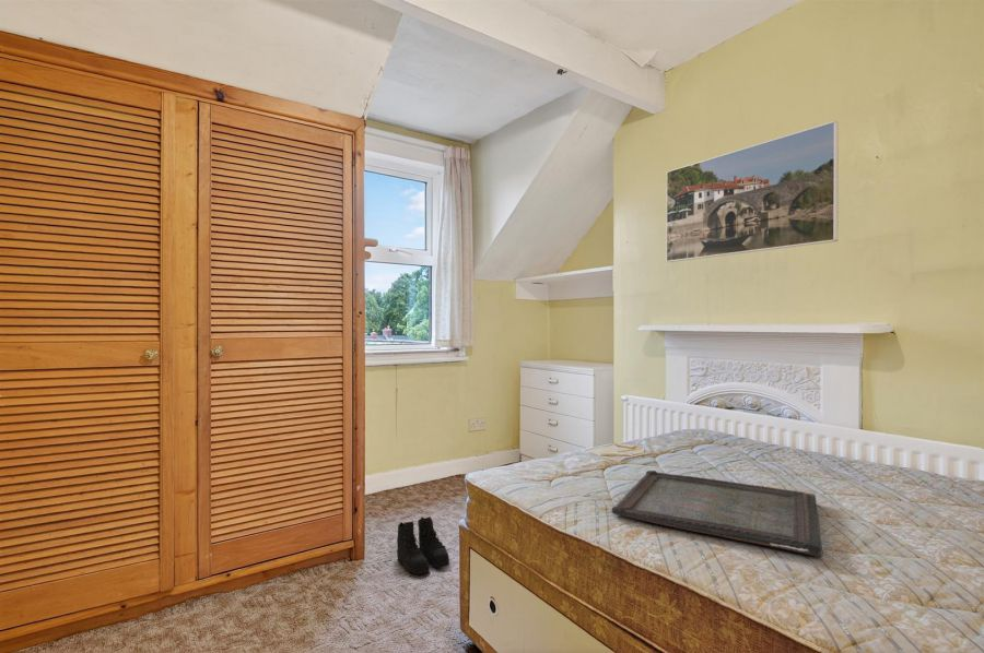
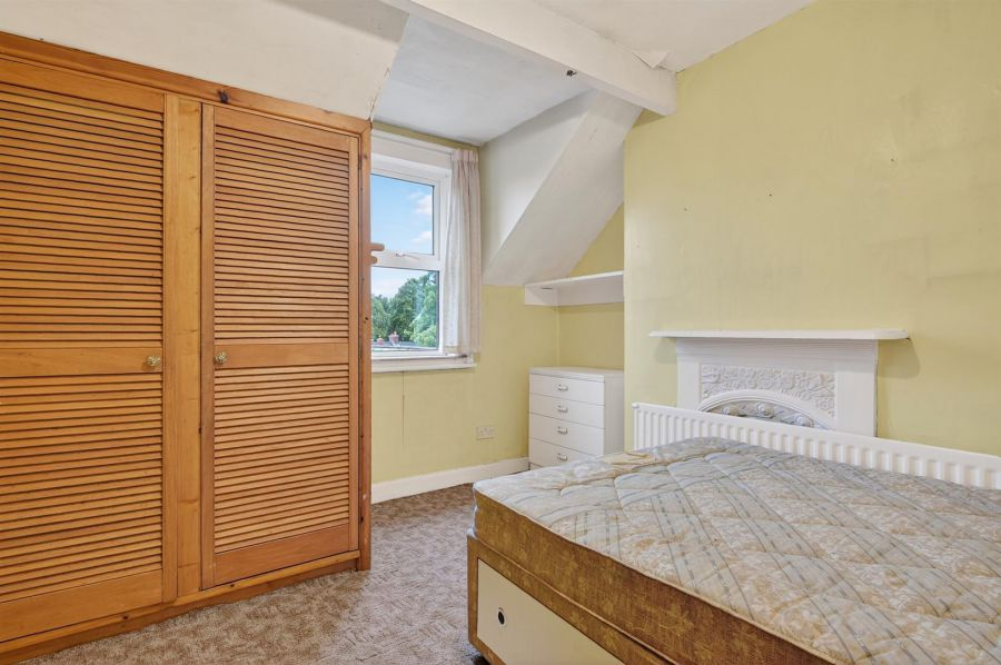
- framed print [665,120,840,263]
- boots [396,515,450,575]
- serving tray [611,470,824,558]
